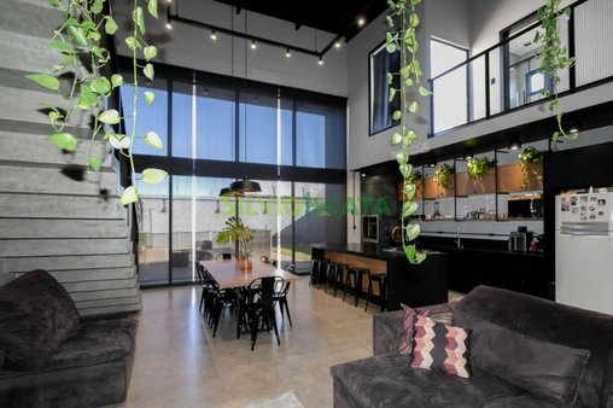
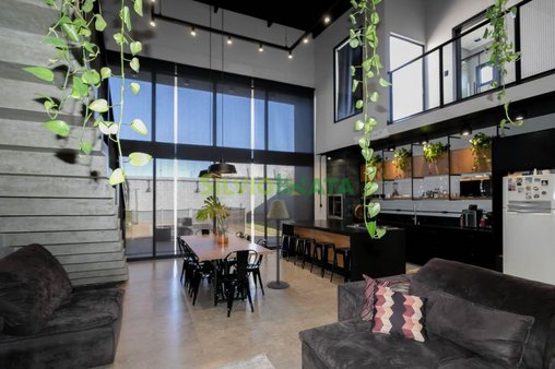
+ floor lamp [265,200,291,290]
